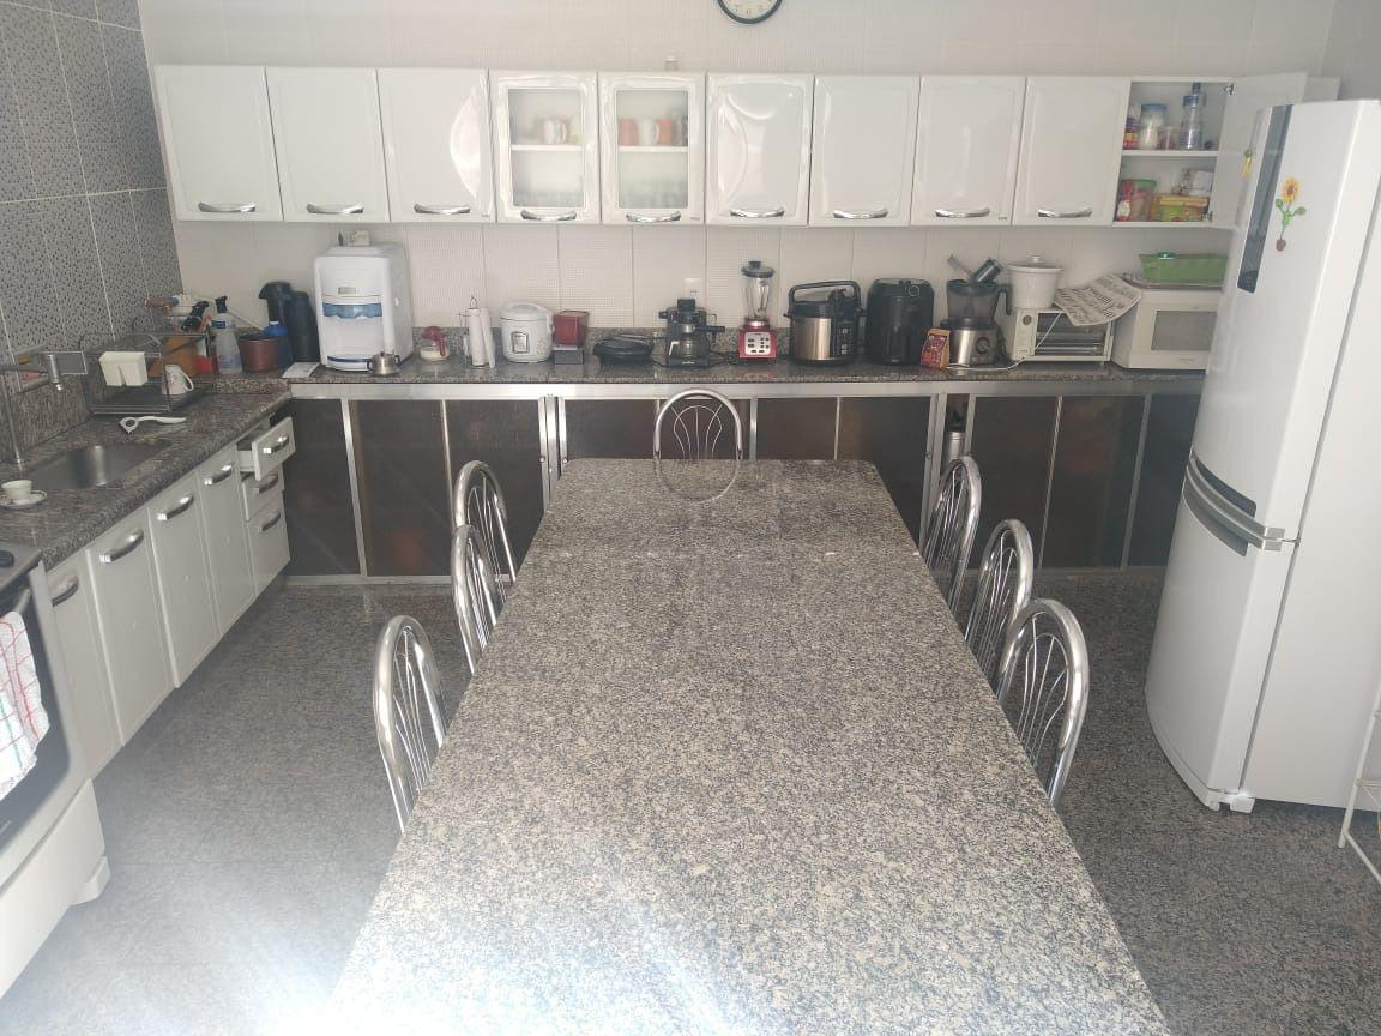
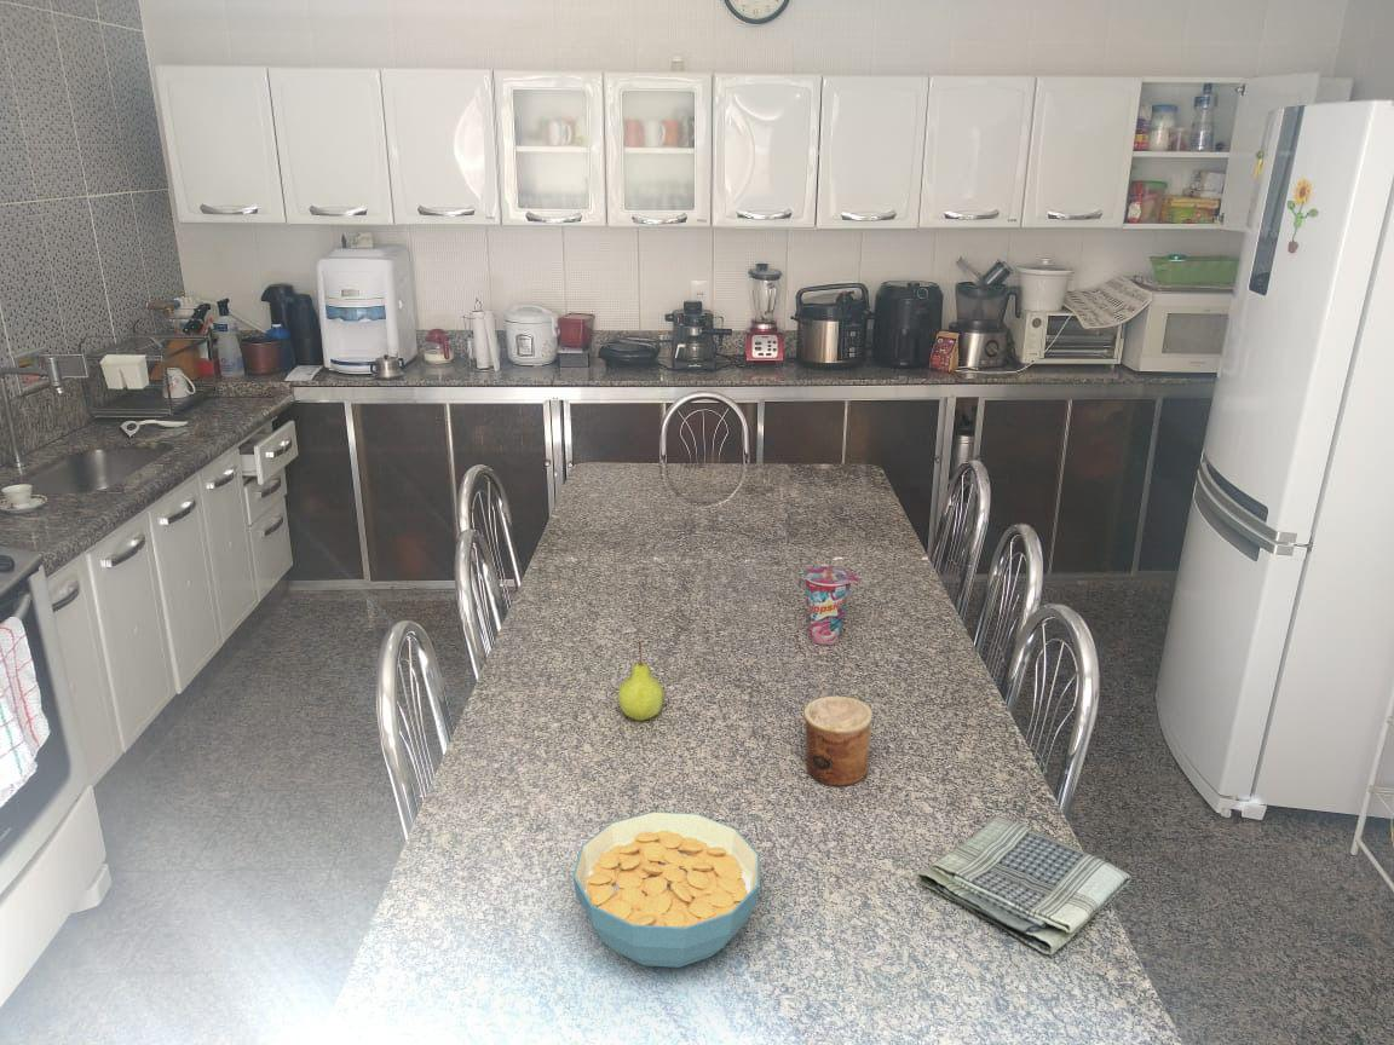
+ cereal bowl [571,810,761,969]
+ cup [802,566,862,646]
+ fruit [617,640,664,722]
+ cup [802,695,874,787]
+ dish towel [916,814,1133,957]
